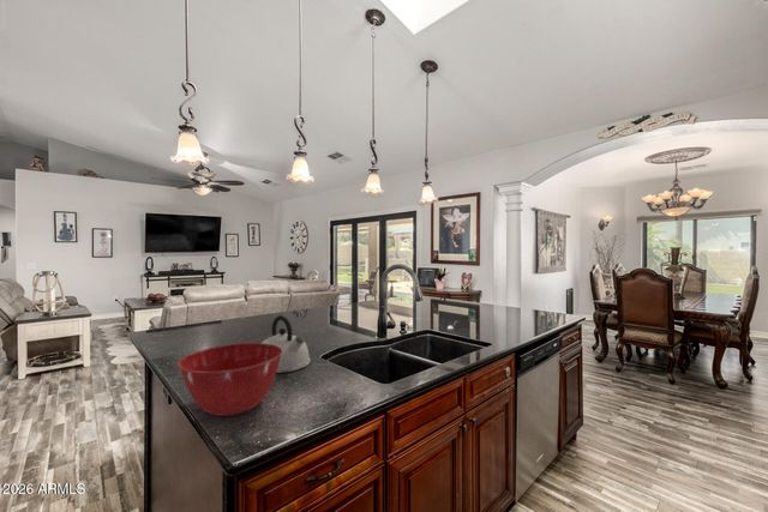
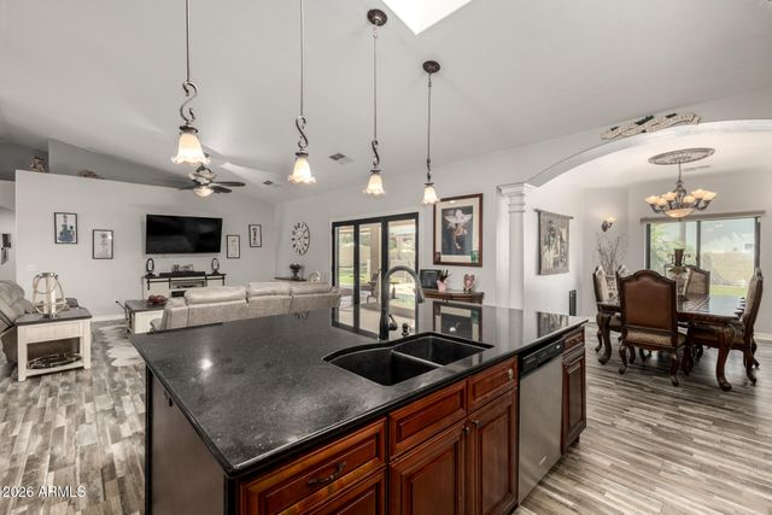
- mixing bowl [176,342,282,417]
- kettle [260,314,312,374]
